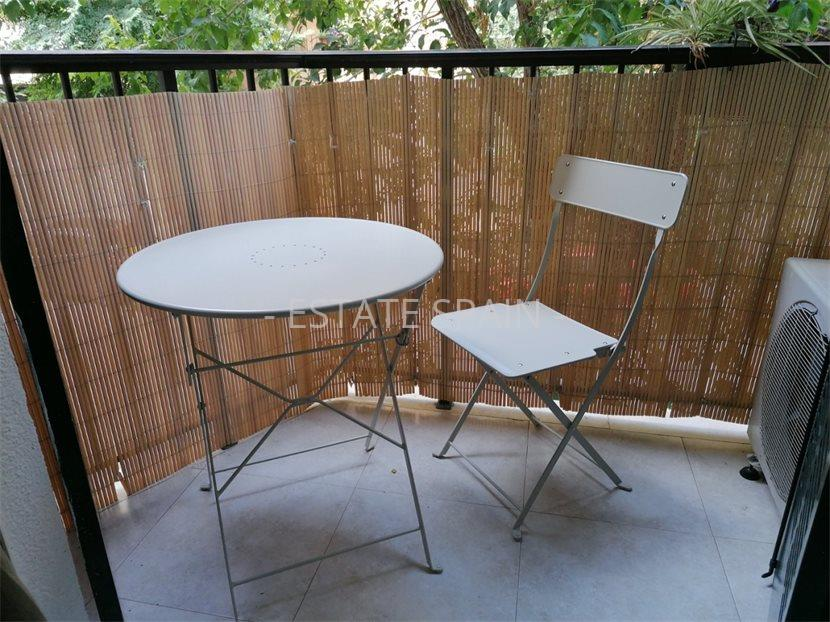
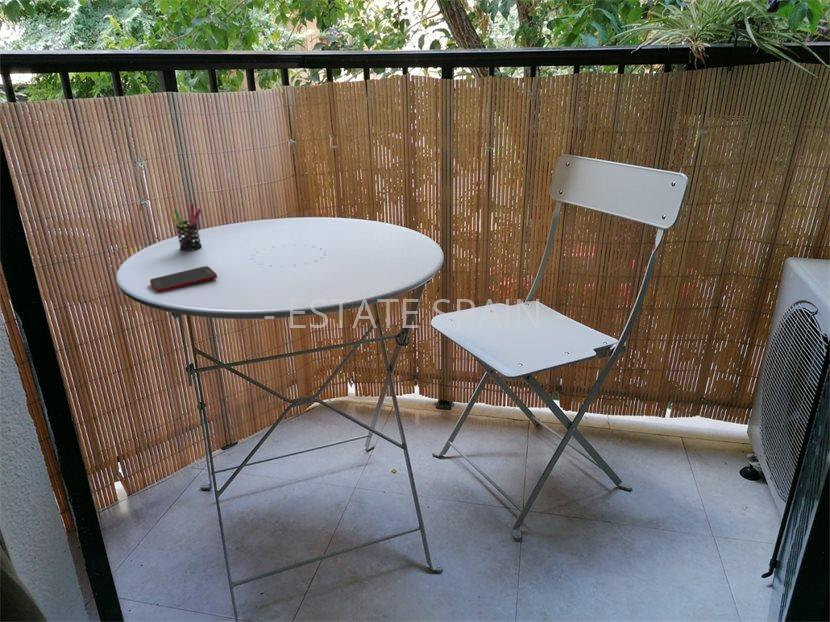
+ cell phone [149,265,218,293]
+ pen holder [169,202,203,252]
